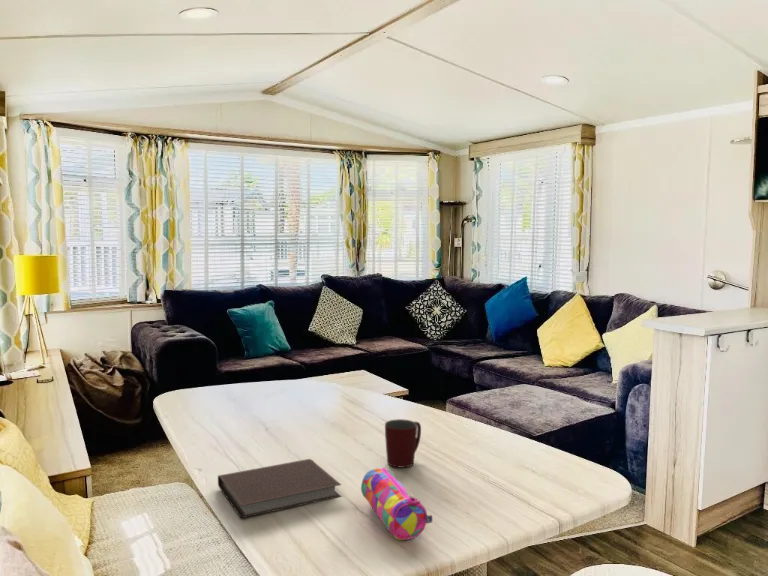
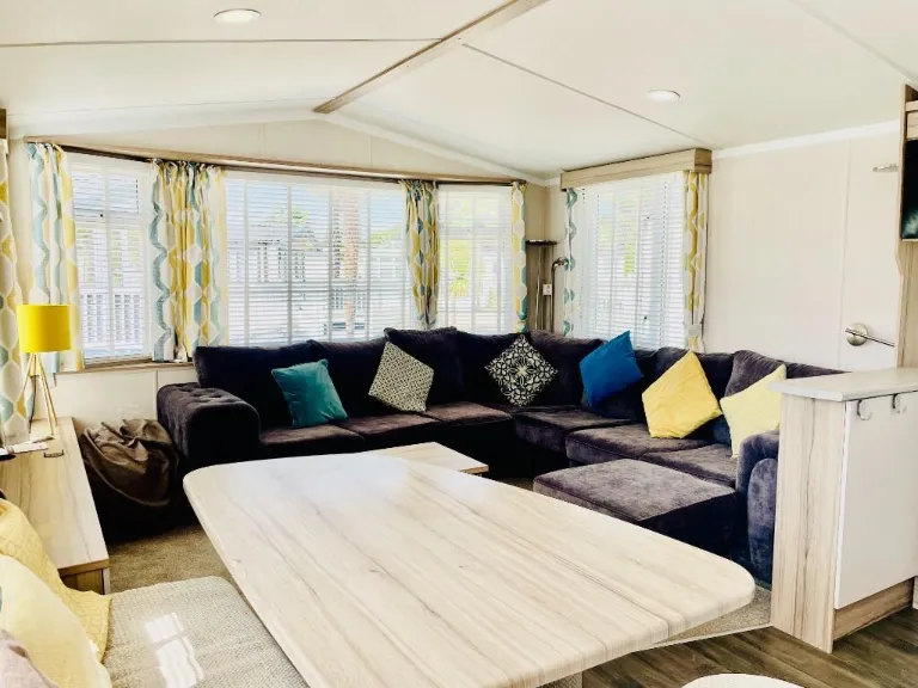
- pencil case [360,467,433,541]
- notebook [217,458,342,520]
- mug [384,418,422,469]
